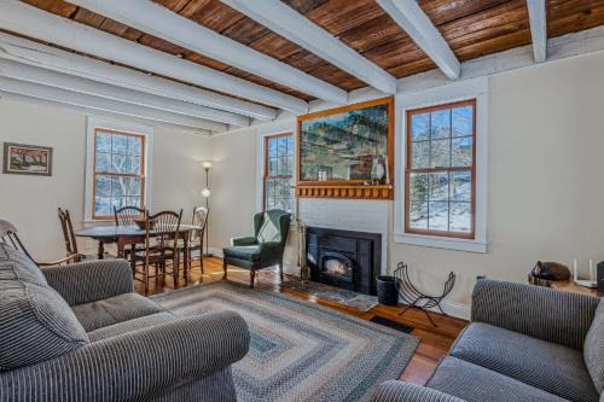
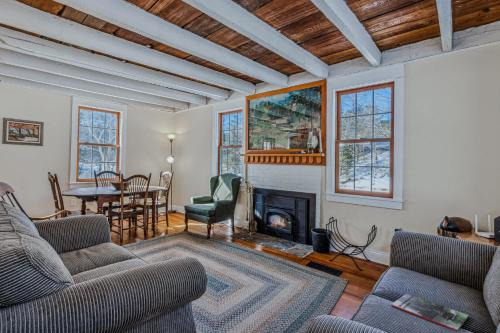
+ magazine [390,293,469,332]
